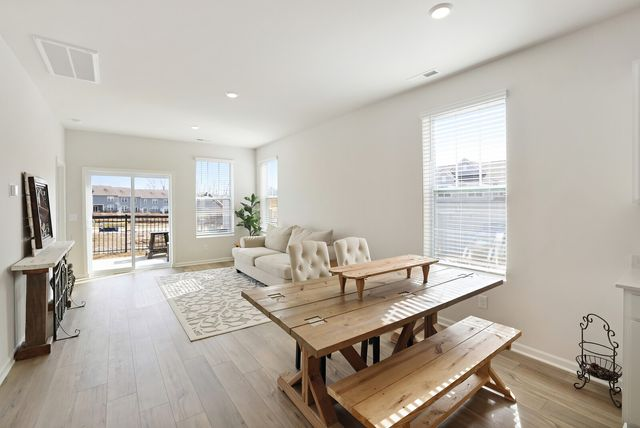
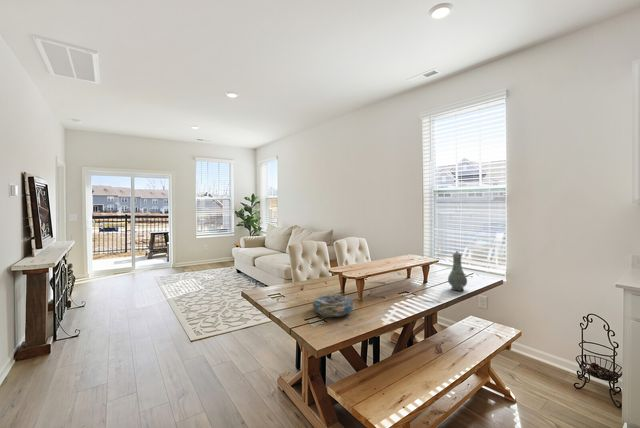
+ decorative bowl [311,293,355,318]
+ vase [447,250,468,291]
